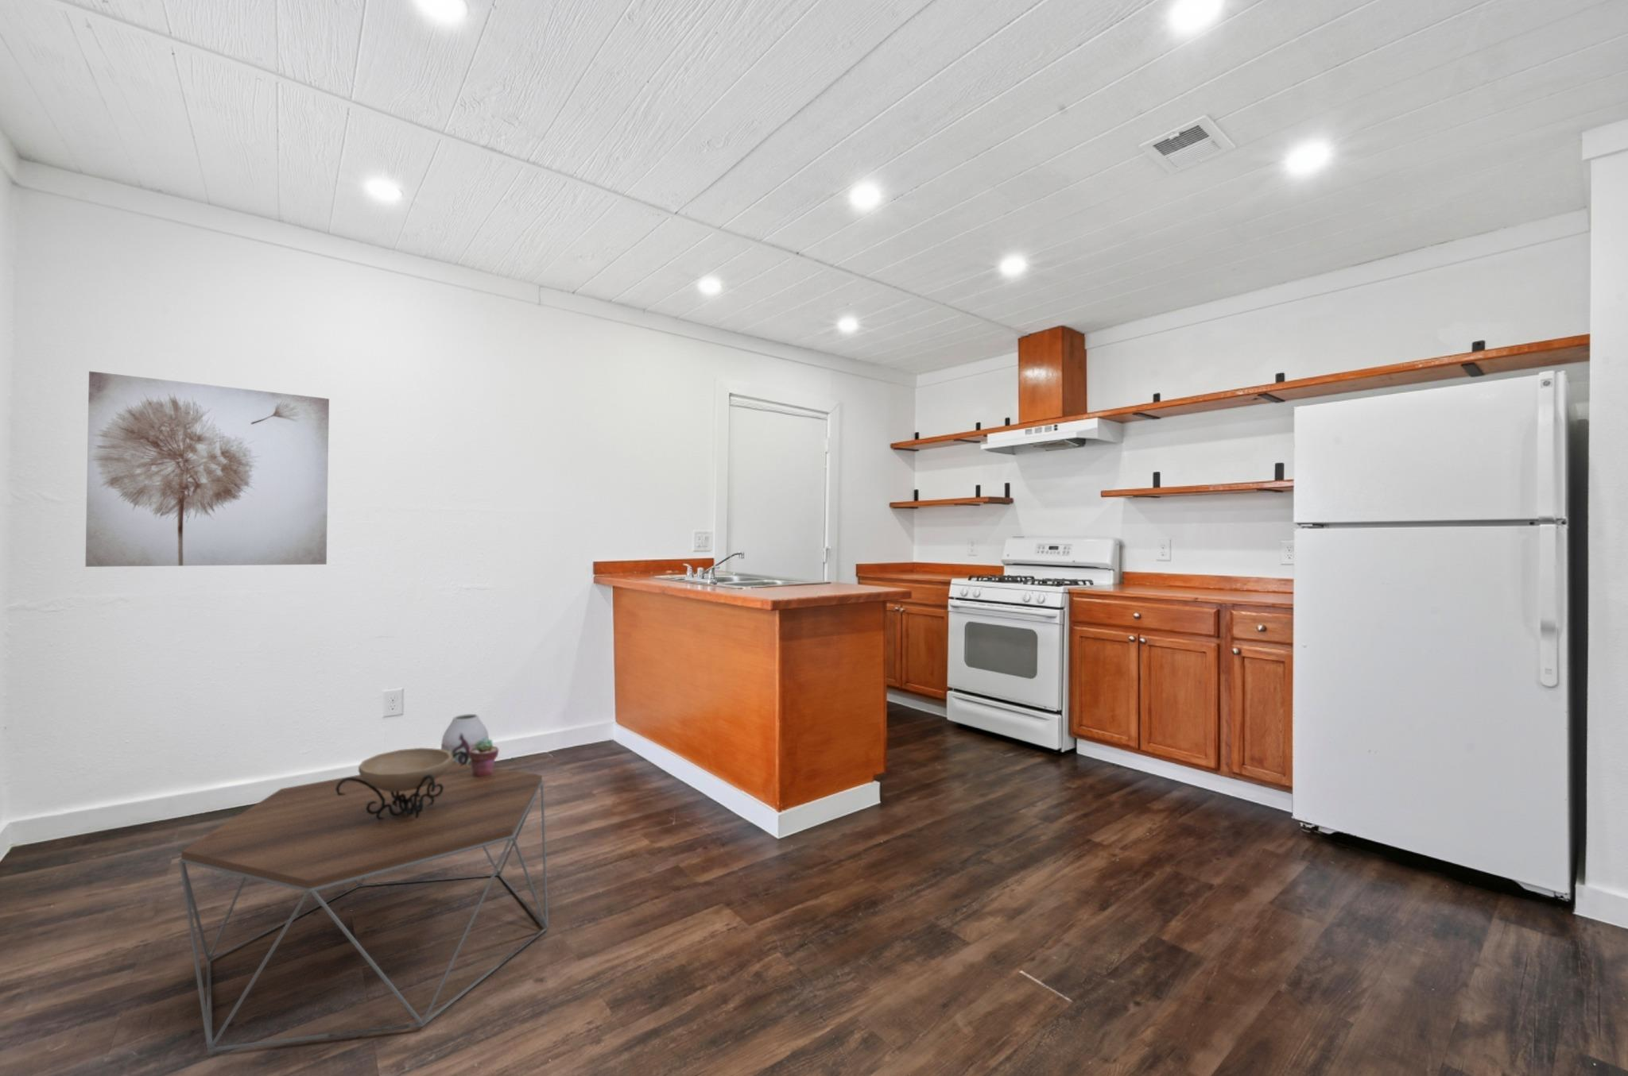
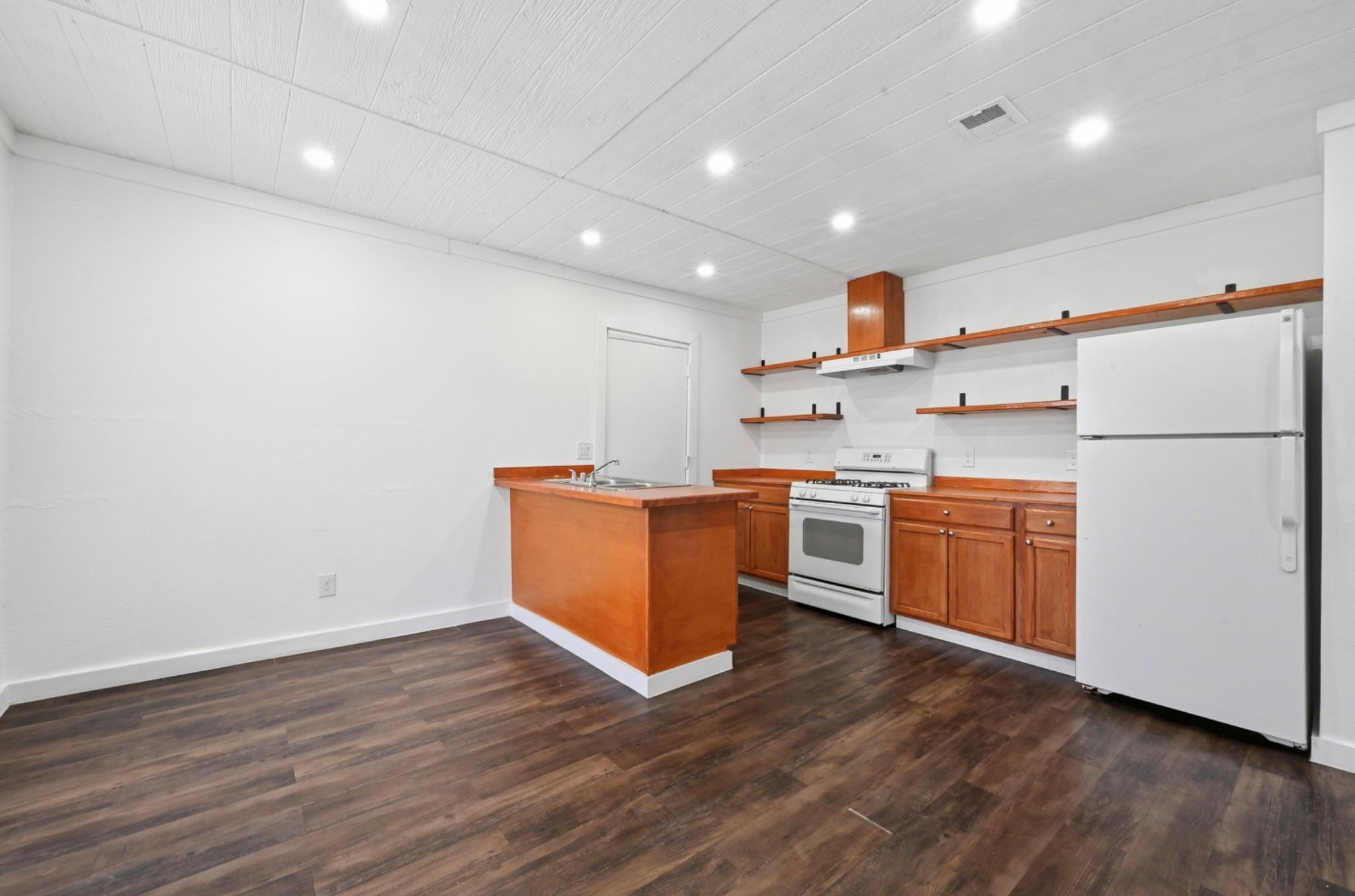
- wall art [84,370,330,568]
- vase [441,713,490,765]
- decorative bowl [336,747,469,820]
- coffee table [178,763,549,1053]
- potted succulent [469,737,499,777]
